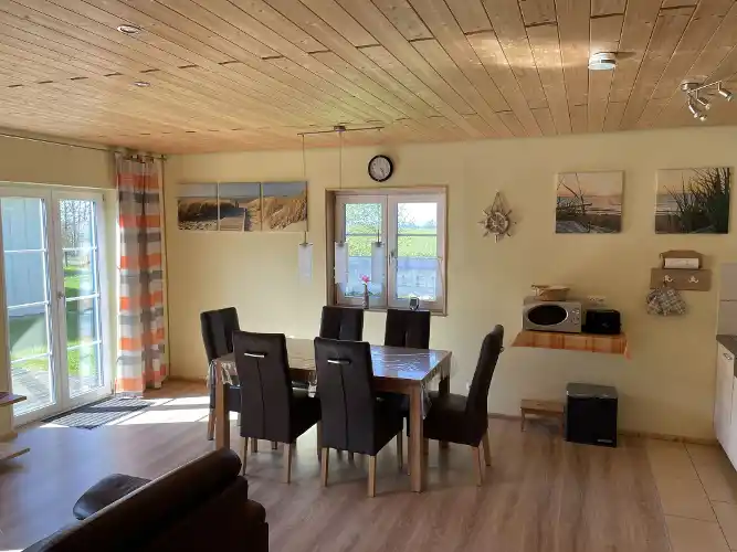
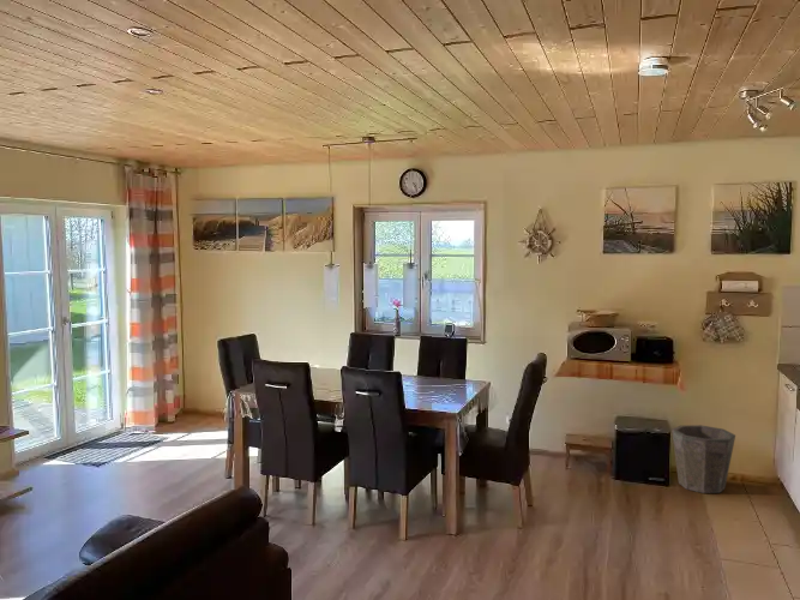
+ waste bin [670,424,736,494]
